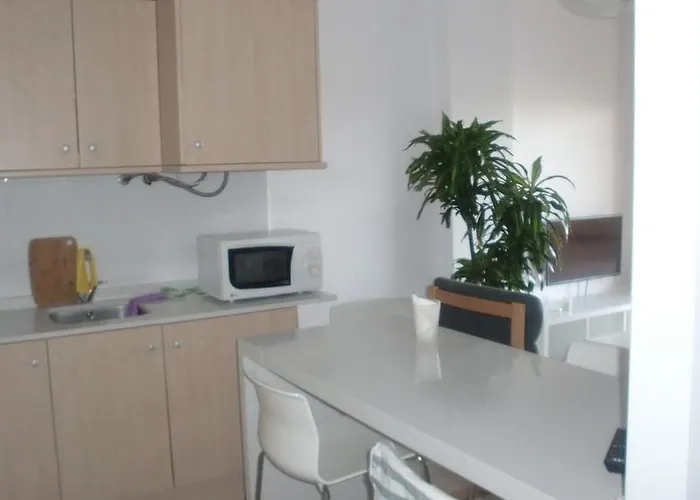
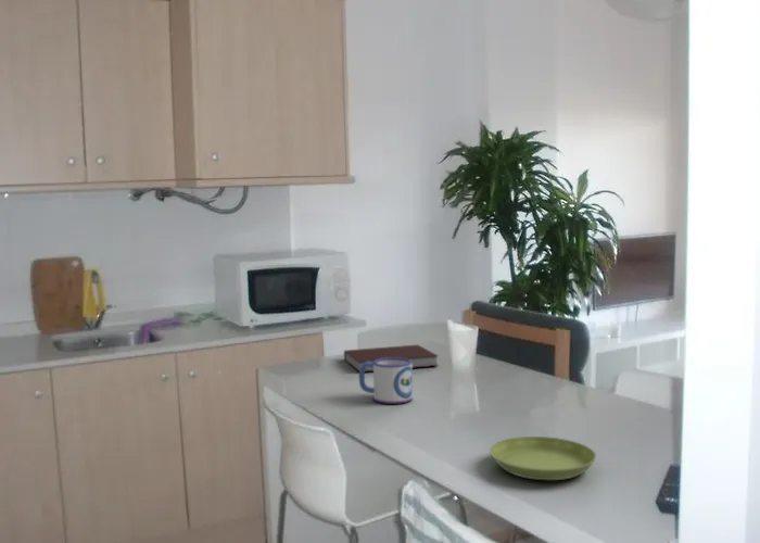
+ saucer [489,435,597,481]
+ mug [358,357,414,405]
+ notebook [343,343,440,372]
